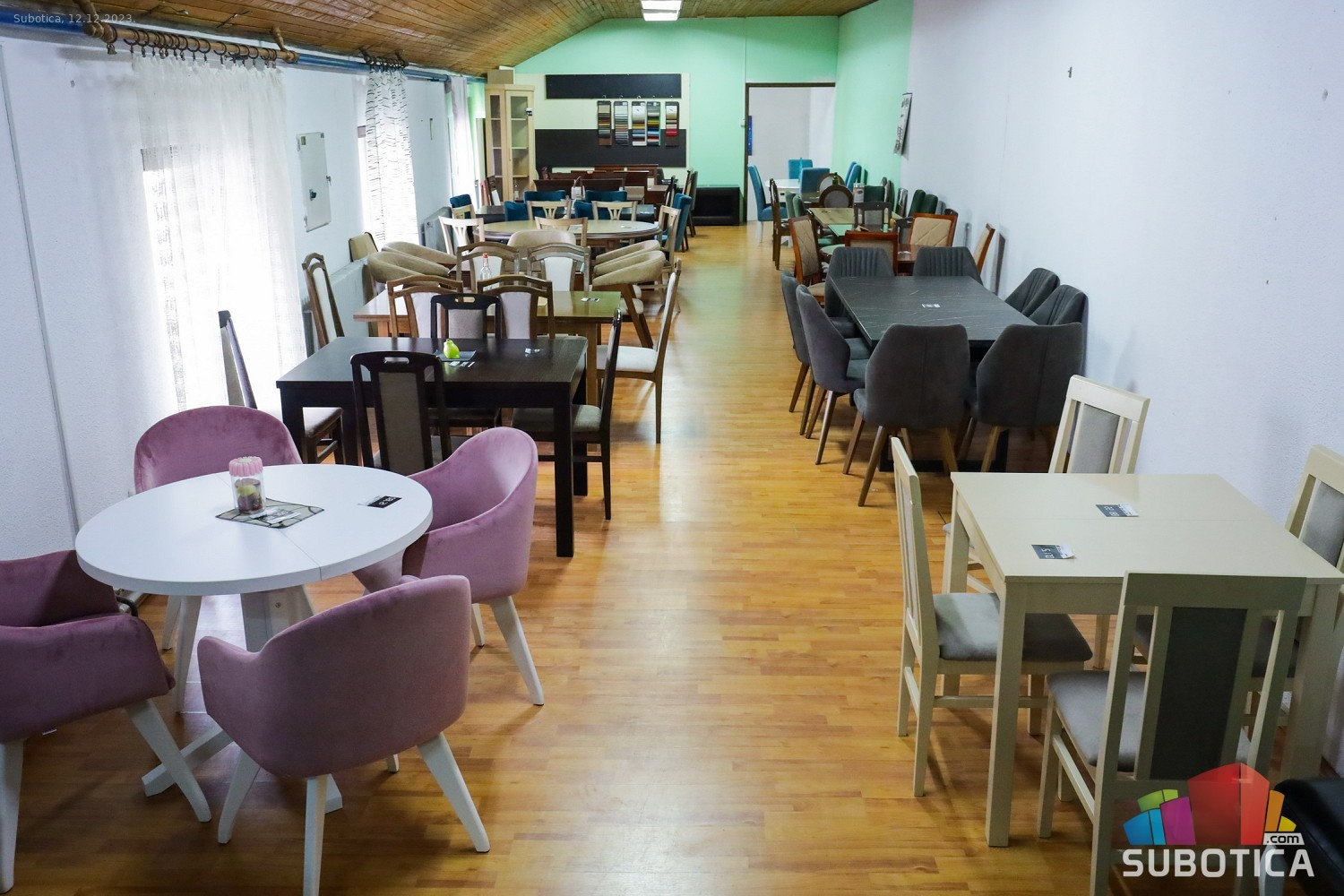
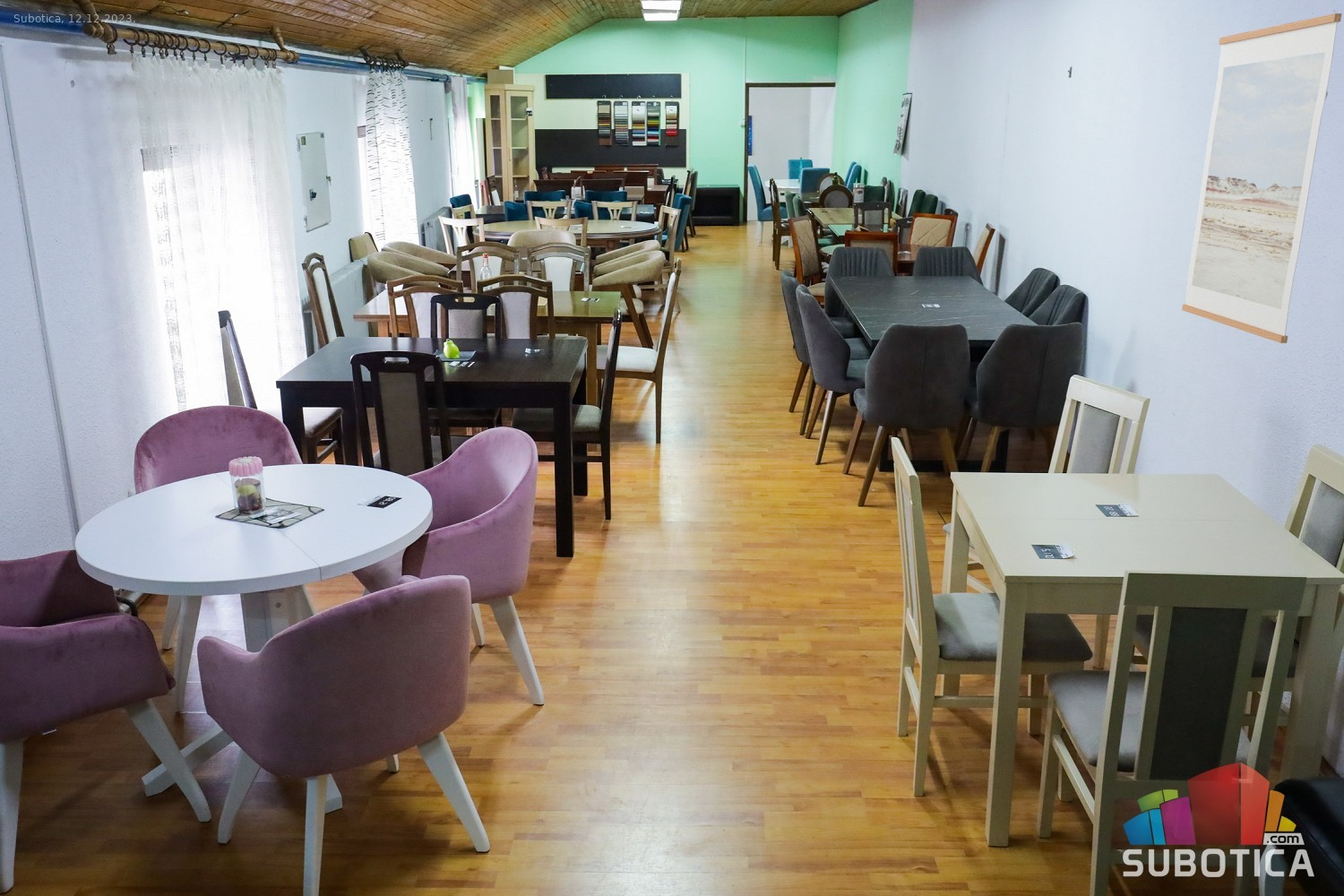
+ wall art [1181,13,1342,344]
